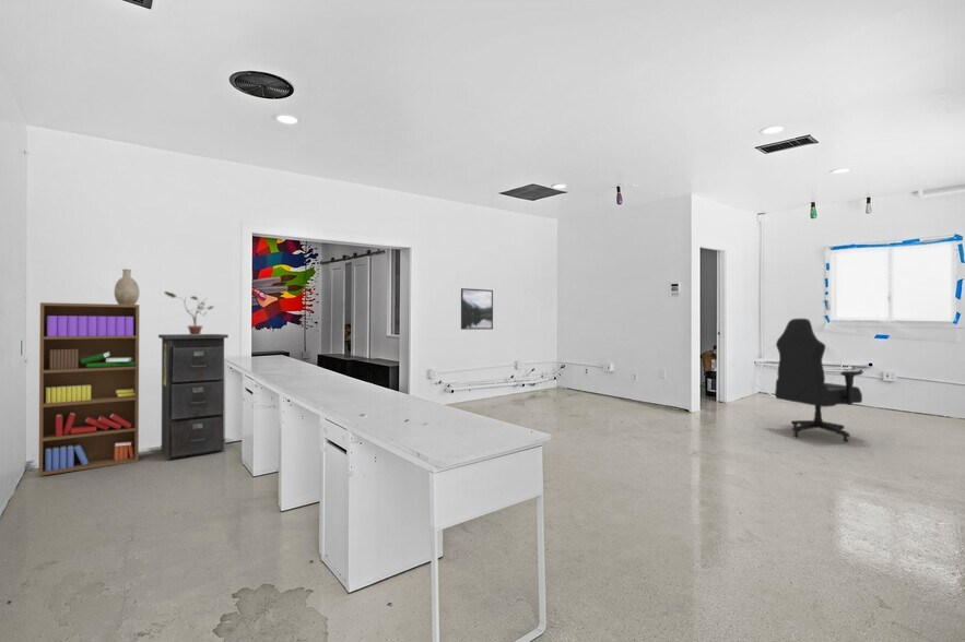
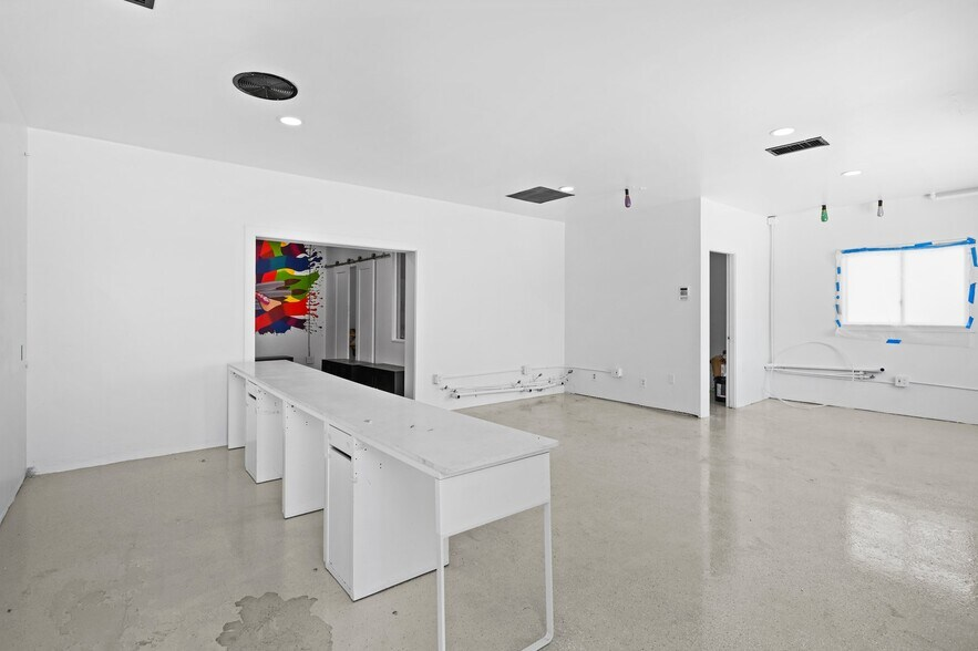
- decorative vase [114,268,140,305]
- bookshelf [37,301,140,477]
- potted plant [163,290,215,335]
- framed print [460,287,494,331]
- filing cabinet [157,333,230,461]
- office chair [774,318,863,443]
